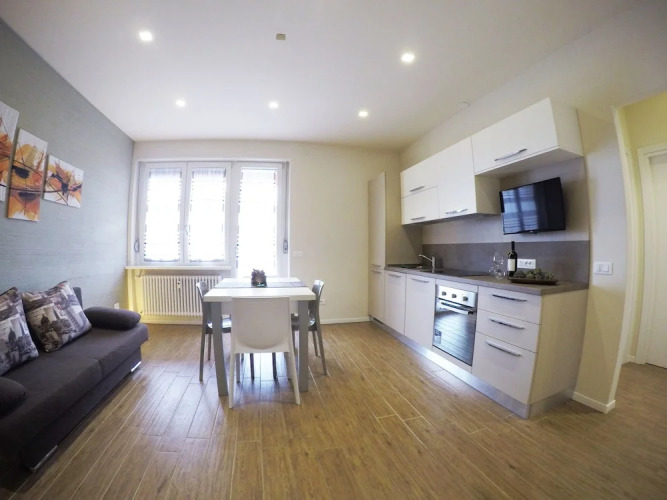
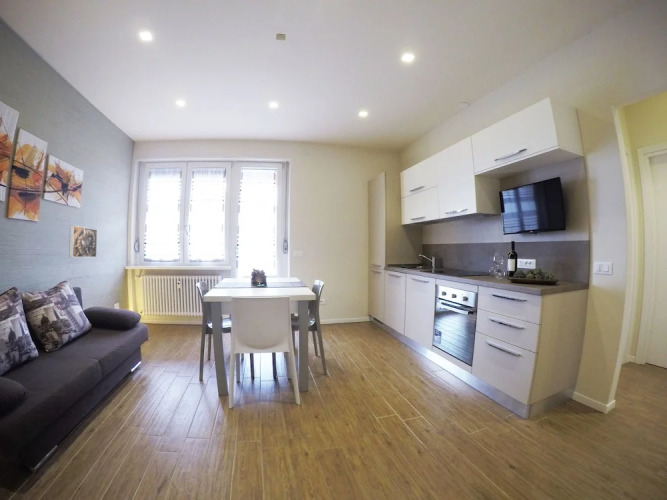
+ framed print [68,224,98,258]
